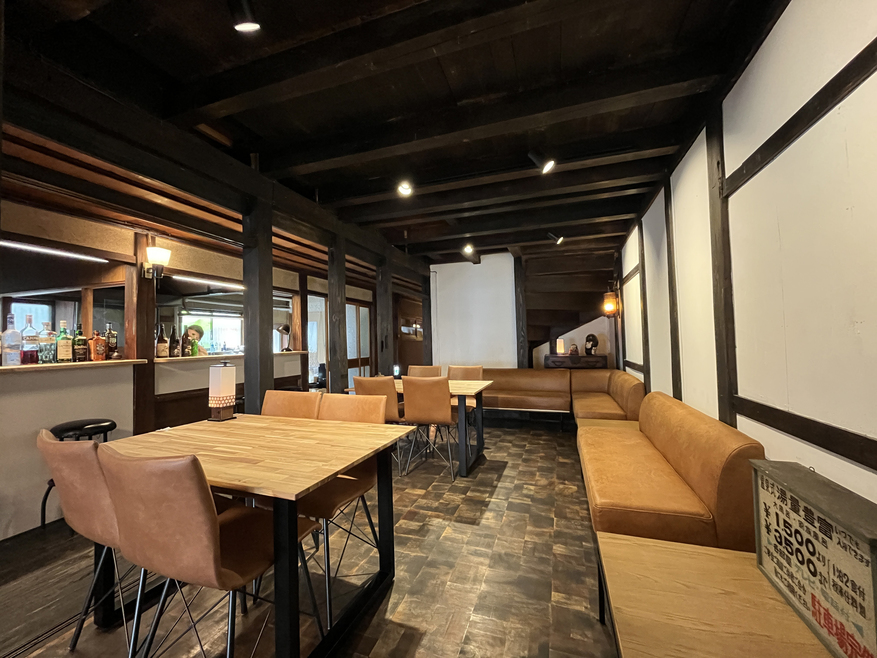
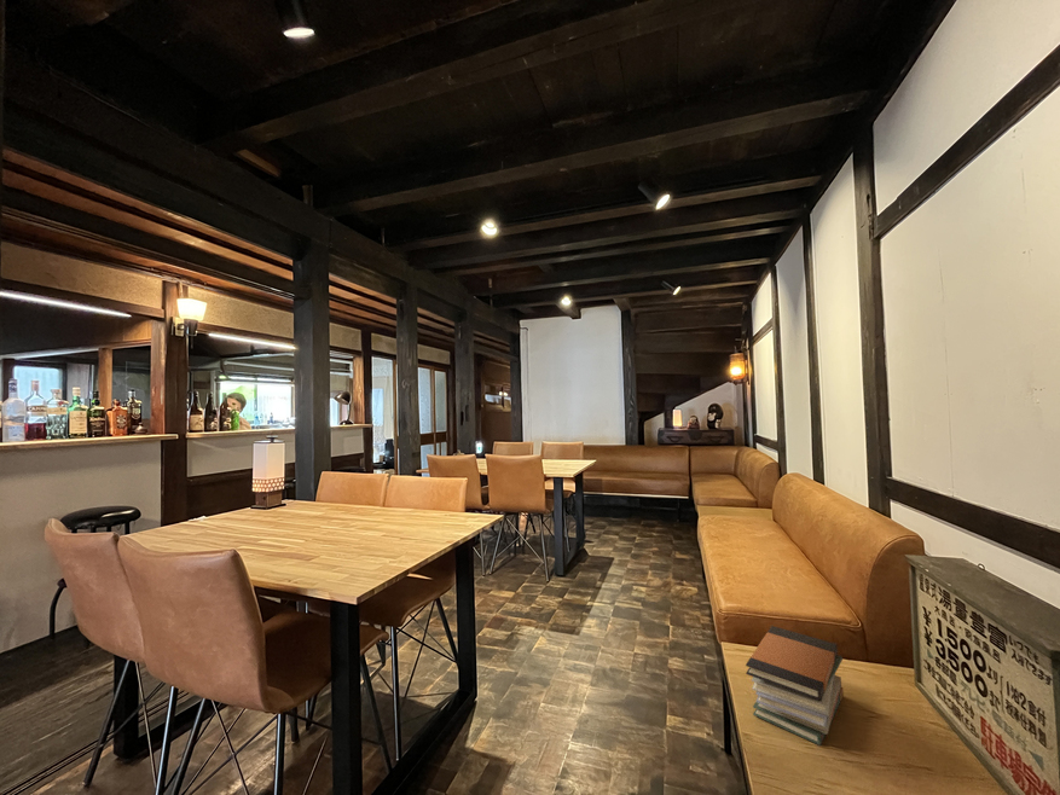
+ book stack [745,625,845,747]
